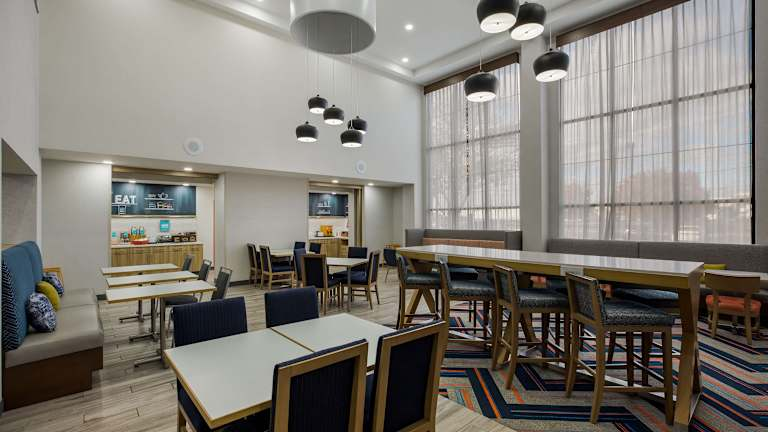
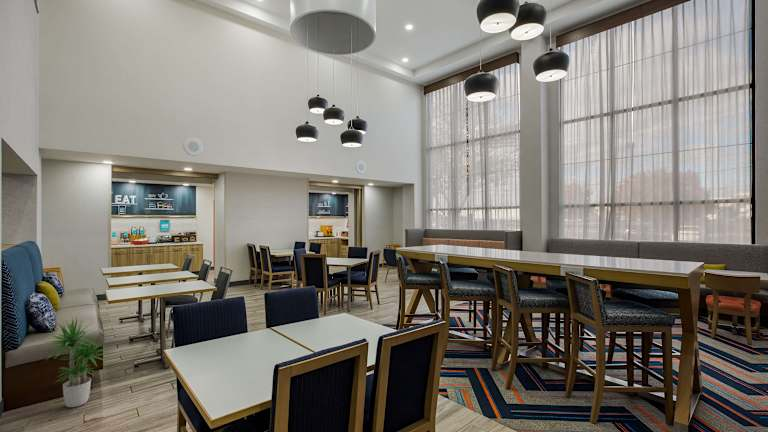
+ potted plant [38,316,113,408]
